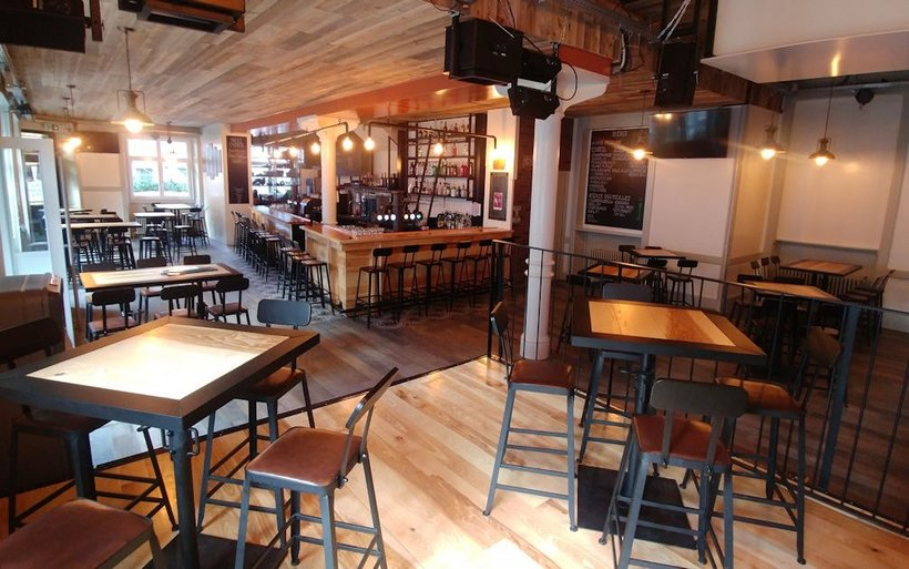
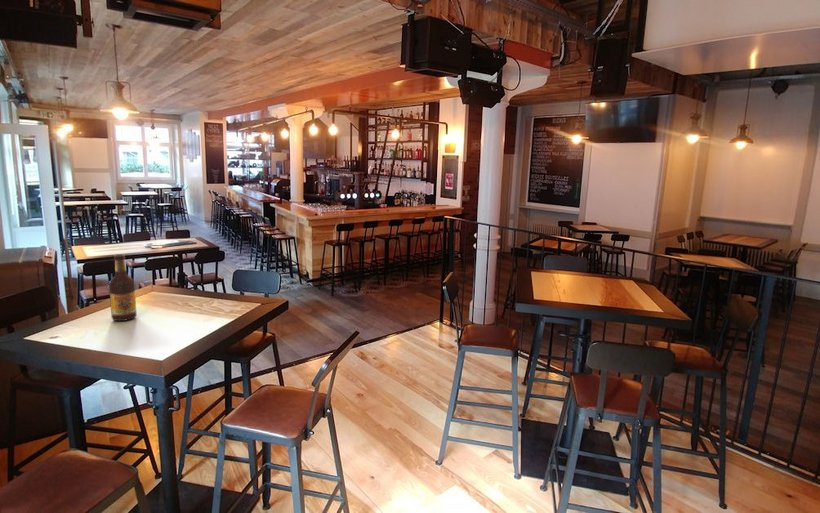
+ beer bottle [108,254,138,322]
